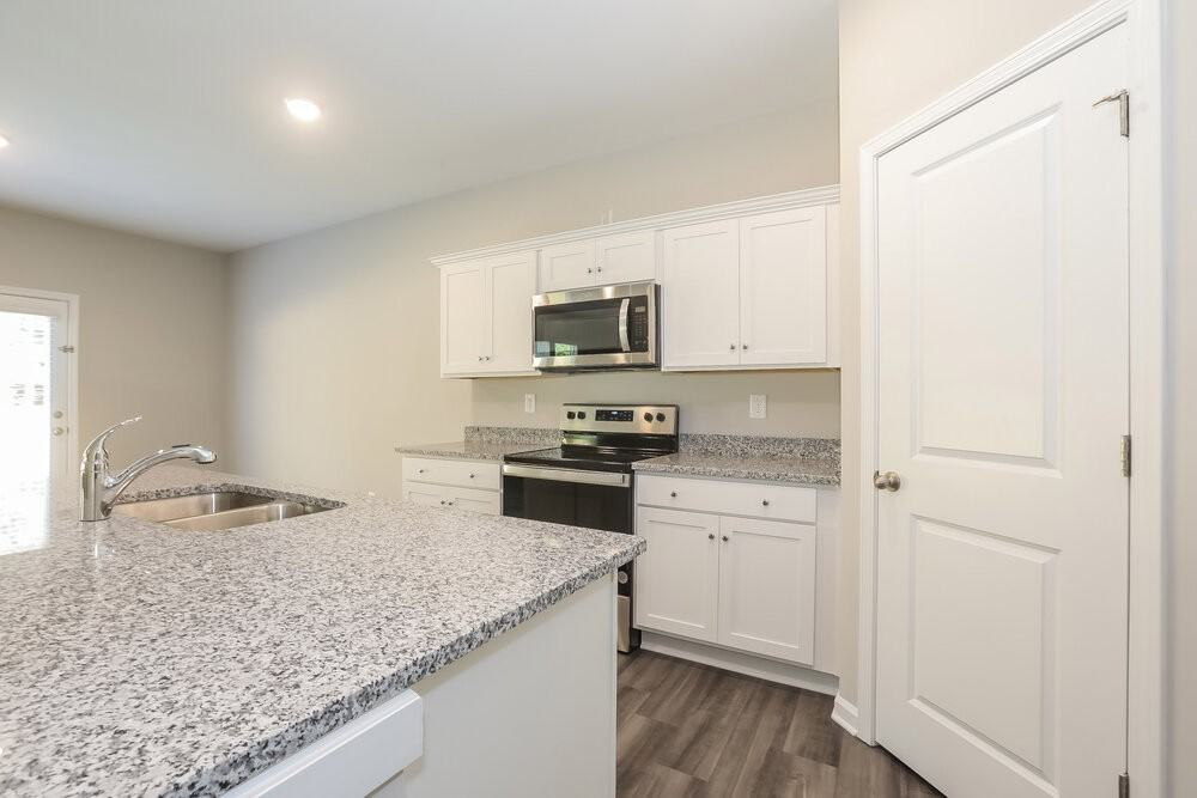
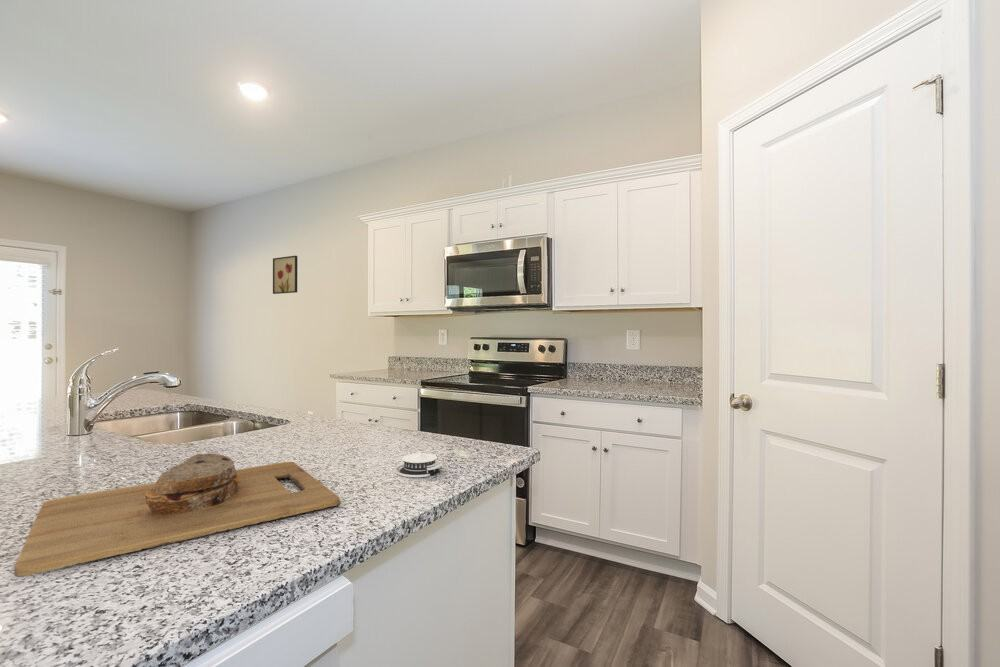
+ architectural model [395,450,444,478]
+ cutting board [13,452,340,578]
+ wall art [272,255,298,295]
